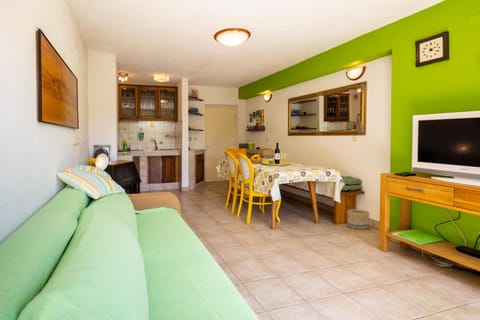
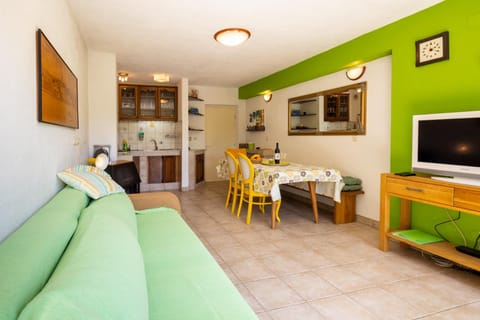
- basket [346,208,371,230]
